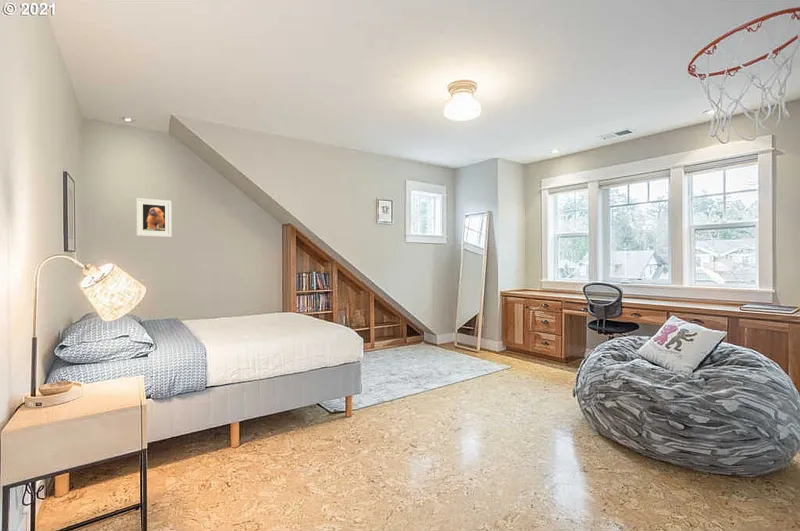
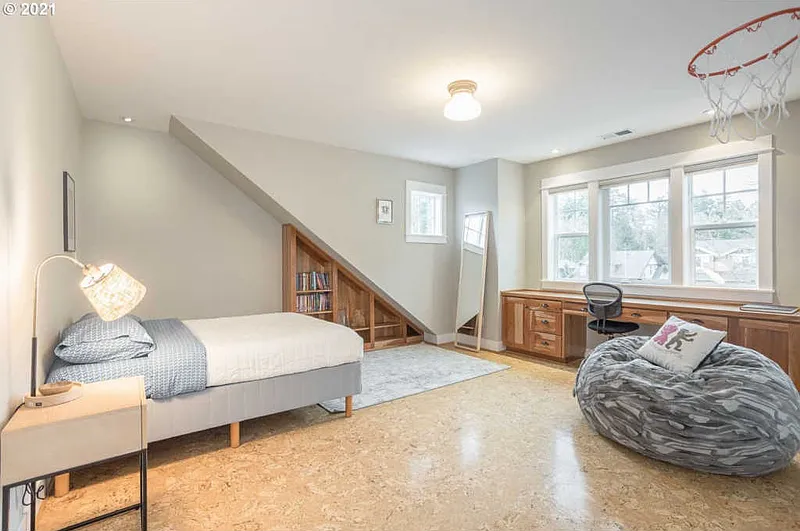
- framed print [135,197,172,238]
